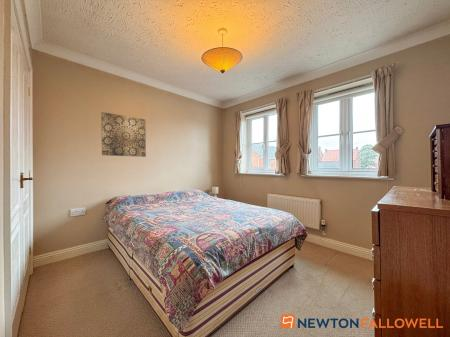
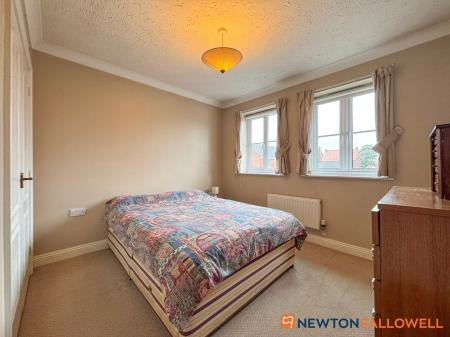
- wall art [100,111,147,158]
